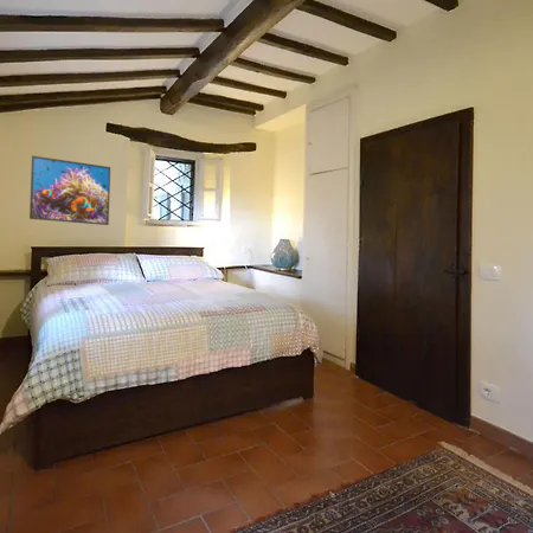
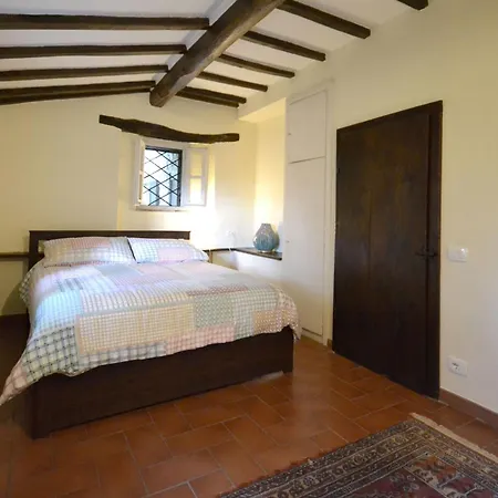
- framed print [28,154,111,226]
